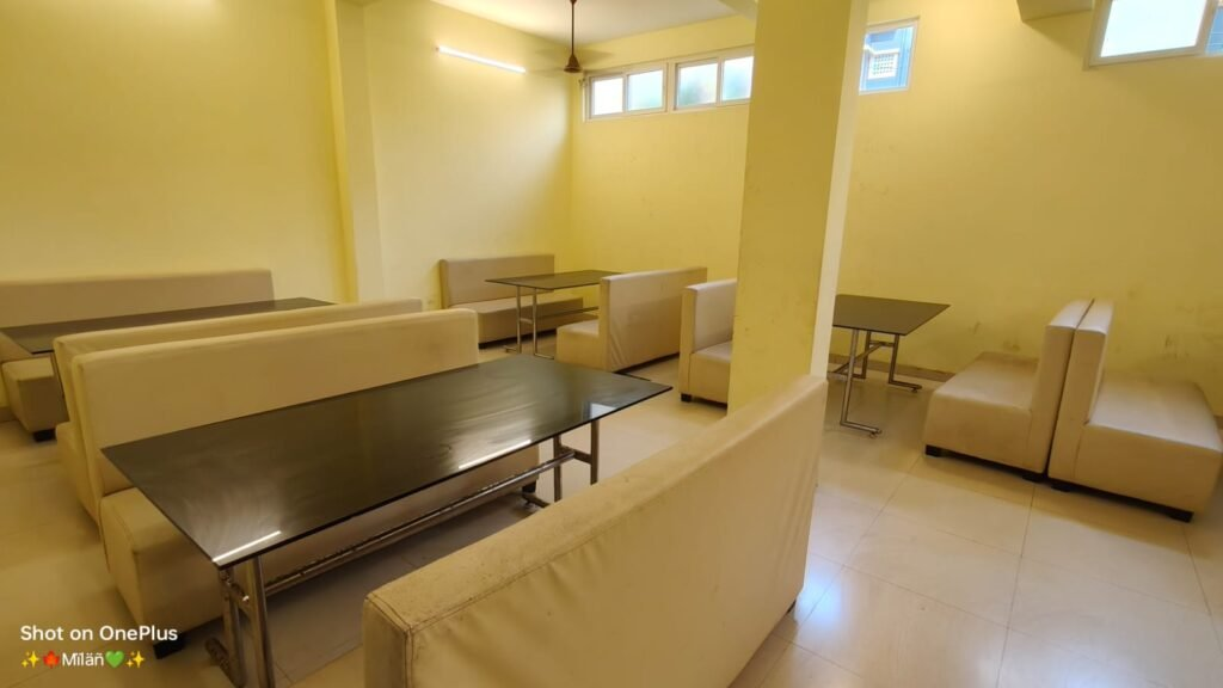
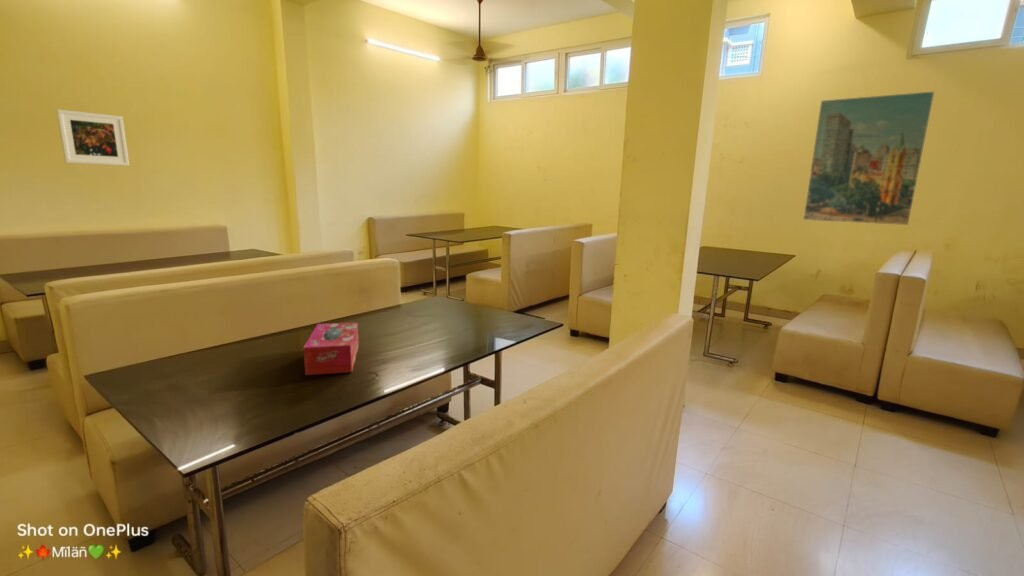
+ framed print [802,90,936,226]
+ tissue box [302,321,360,376]
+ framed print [55,108,130,167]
